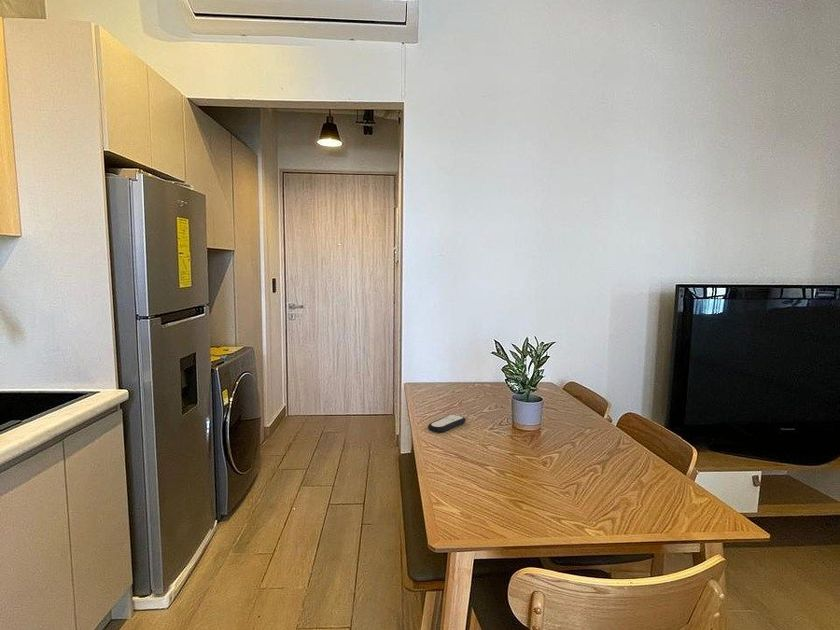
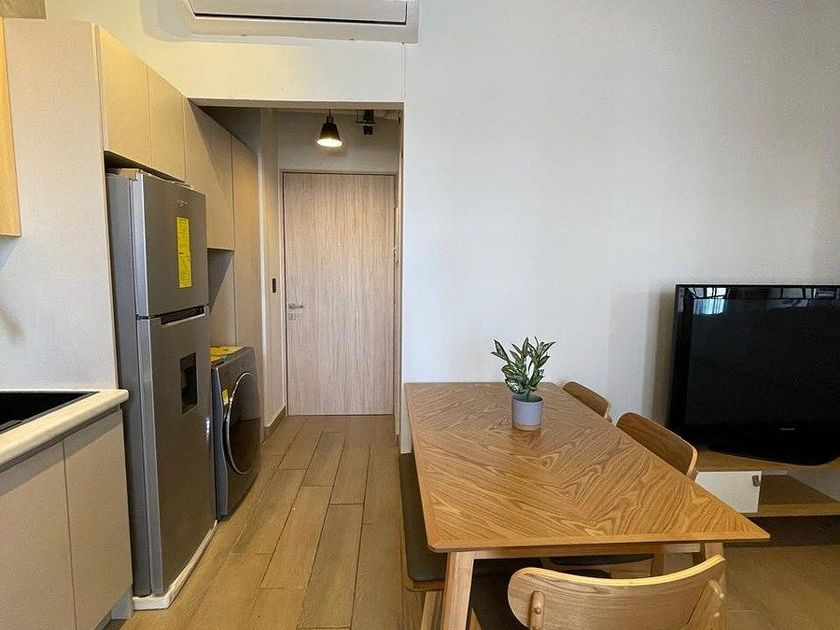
- remote control [427,413,467,433]
